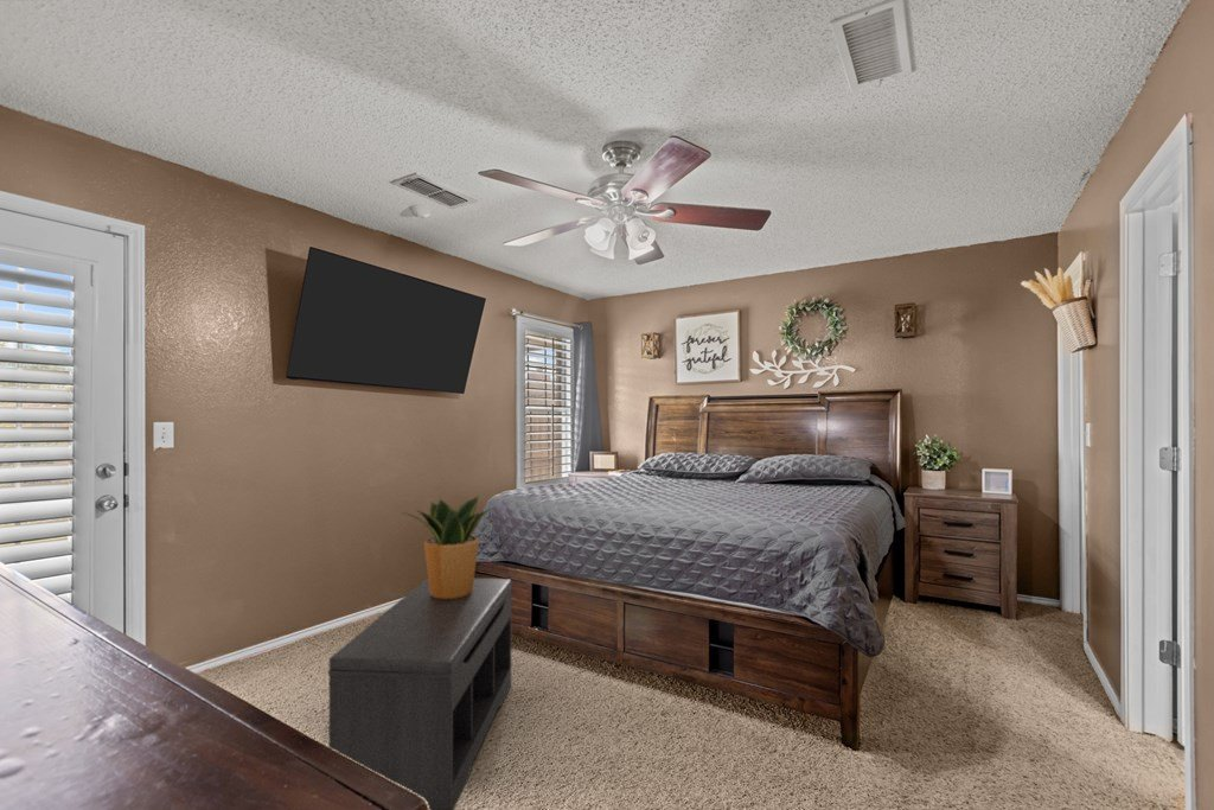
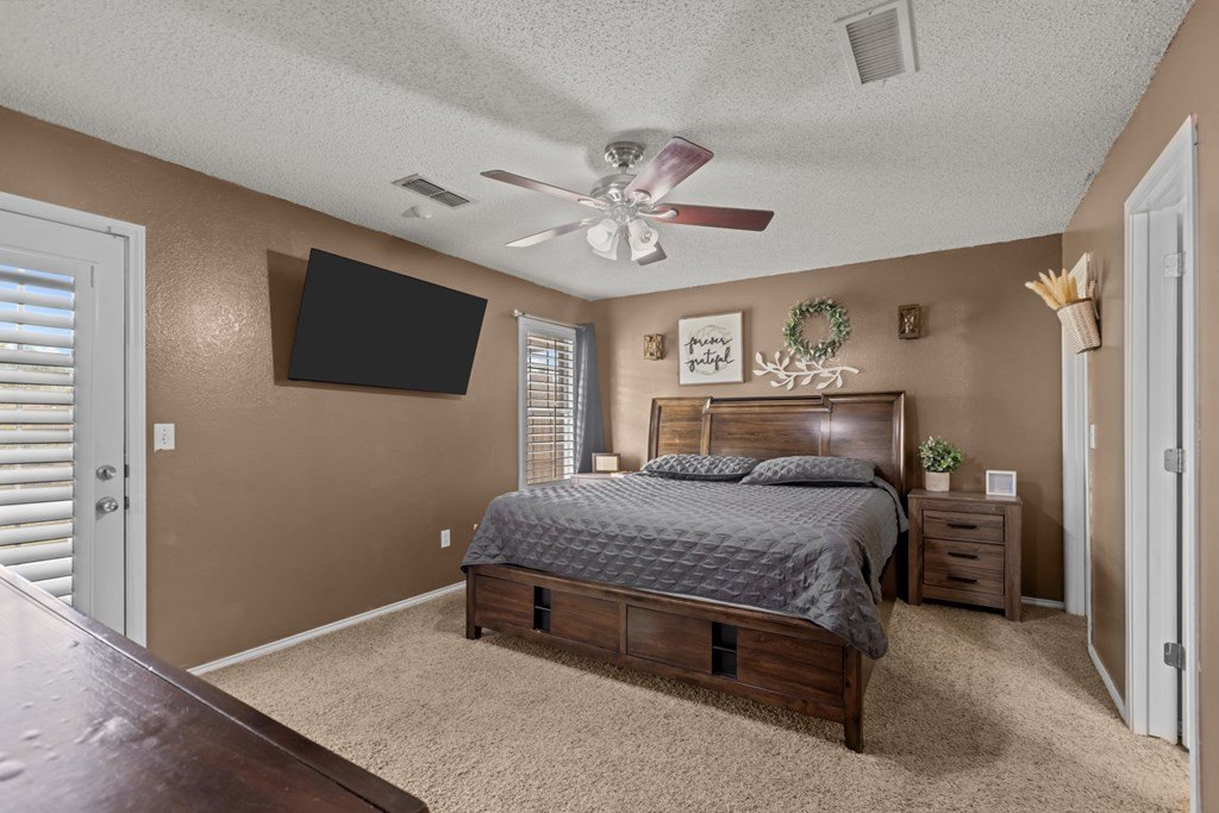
- bench [327,578,513,810]
- potted plant [401,493,496,599]
